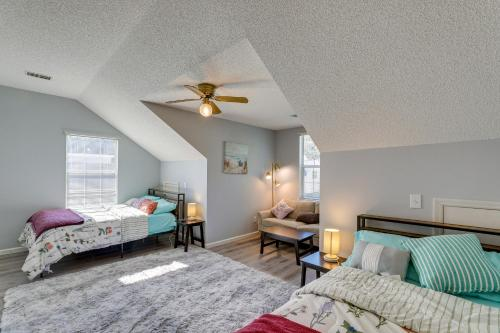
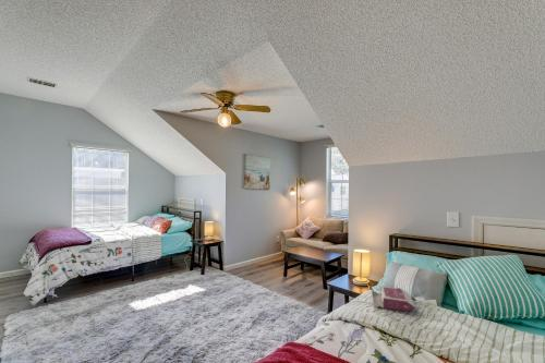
+ book [371,285,416,313]
